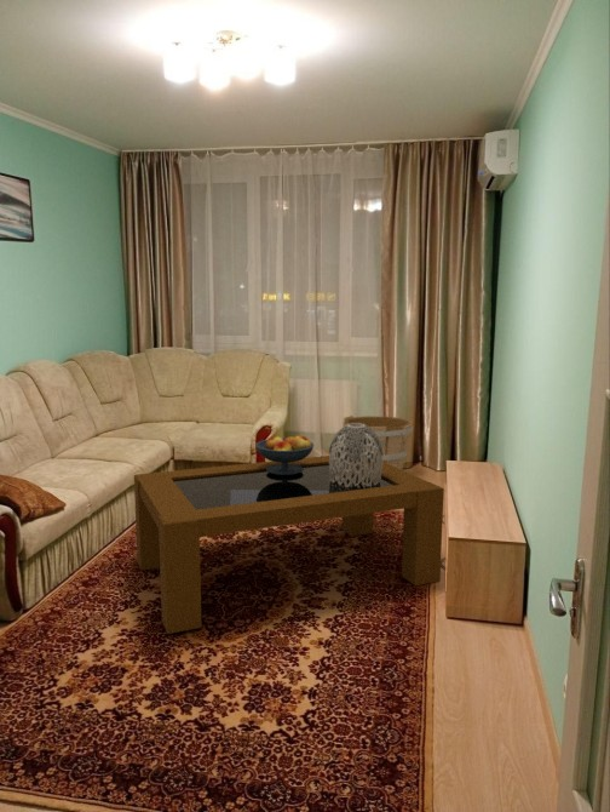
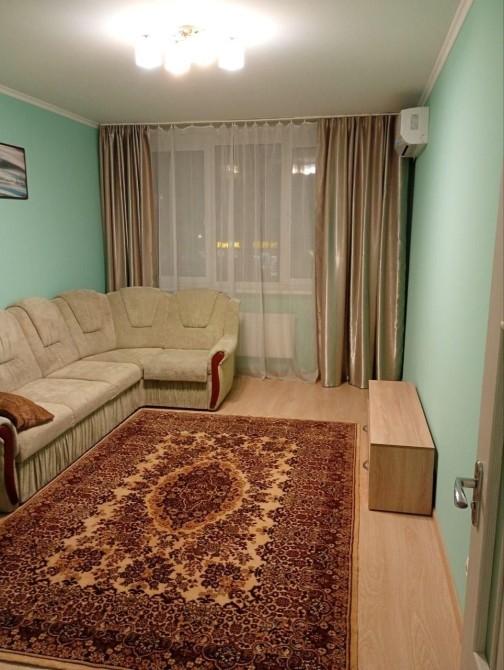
- vase [328,423,384,487]
- coffee table [133,454,445,635]
- wooden bucket [341,414,414,470]
- fruit bowl [254,434,315,475]
